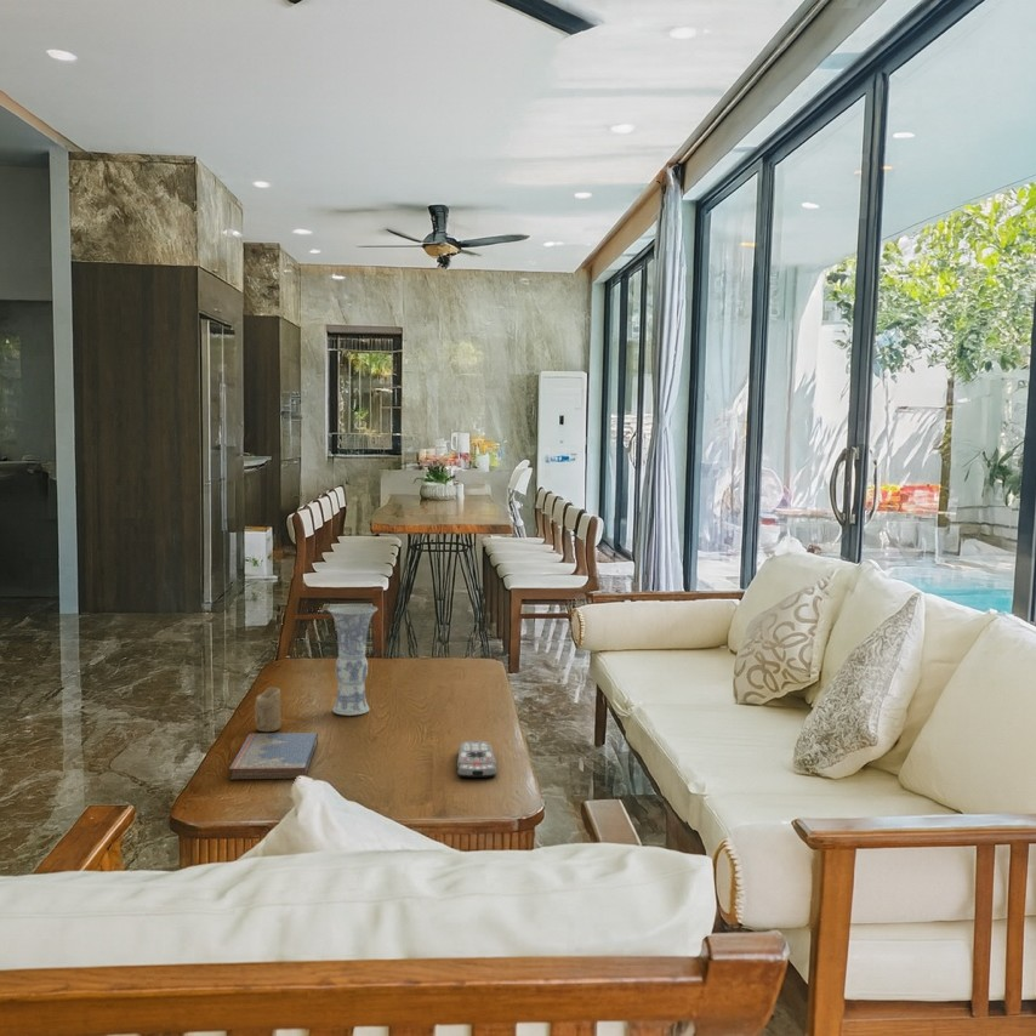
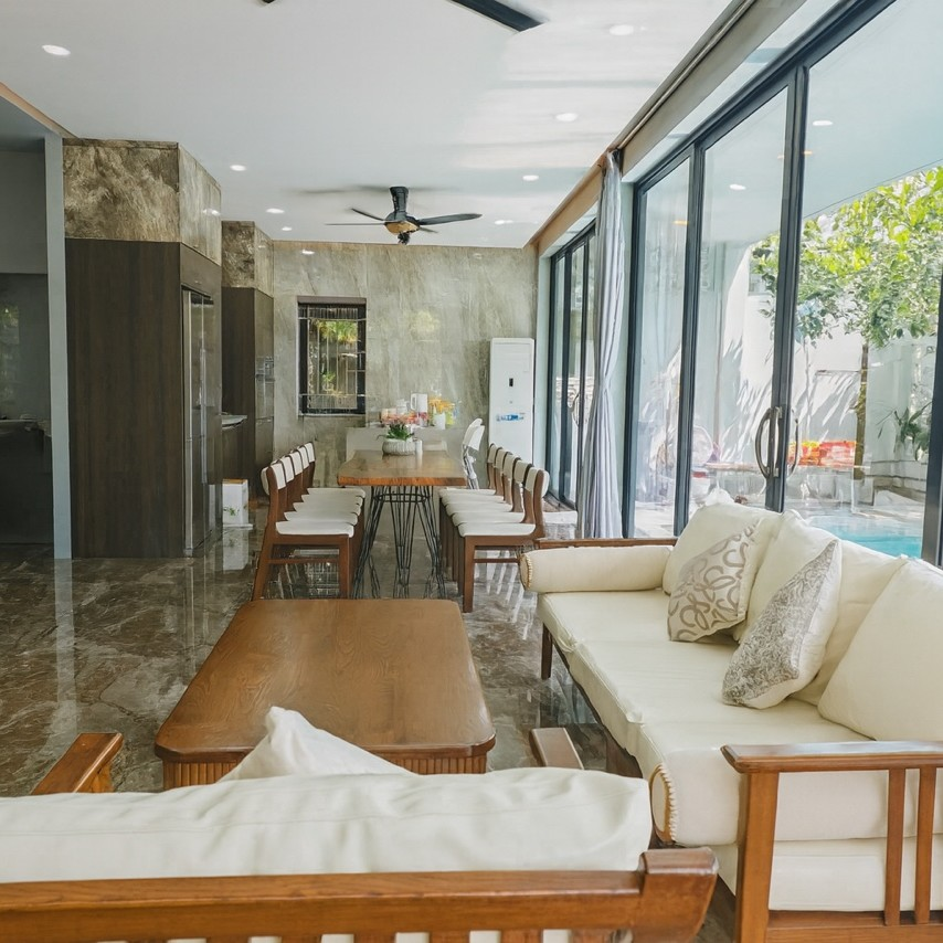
- candle [254,687,281,733]
- vase [326,603,378,717]
- hardcover book [228,732,319,780]
- remote control [456,740,499,779]
